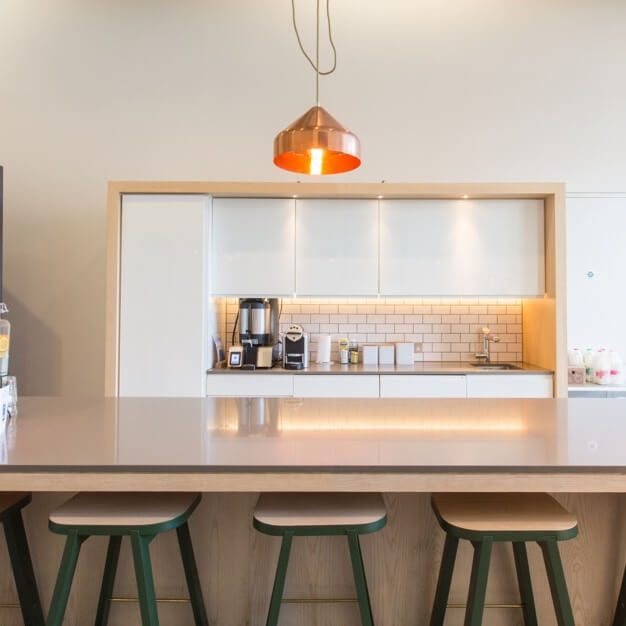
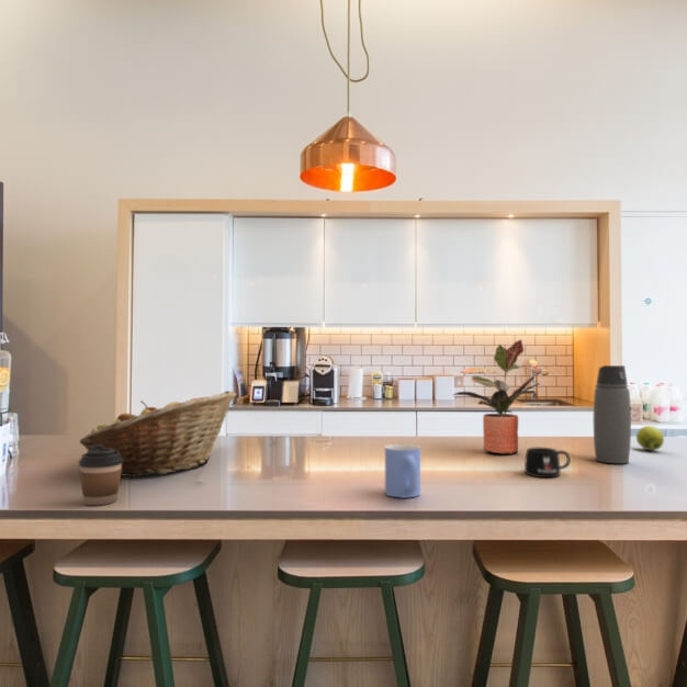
+ water bottle [592,364,632,464]
+ apple [635,425,665,451]
+ potted plant [451,338,544,455]
+ mug [384,443,421,498]
+ fruit basket [79,390,237,478]
+ mug [523,447,572,480]
+ coffee cup [77,446,123,506]
